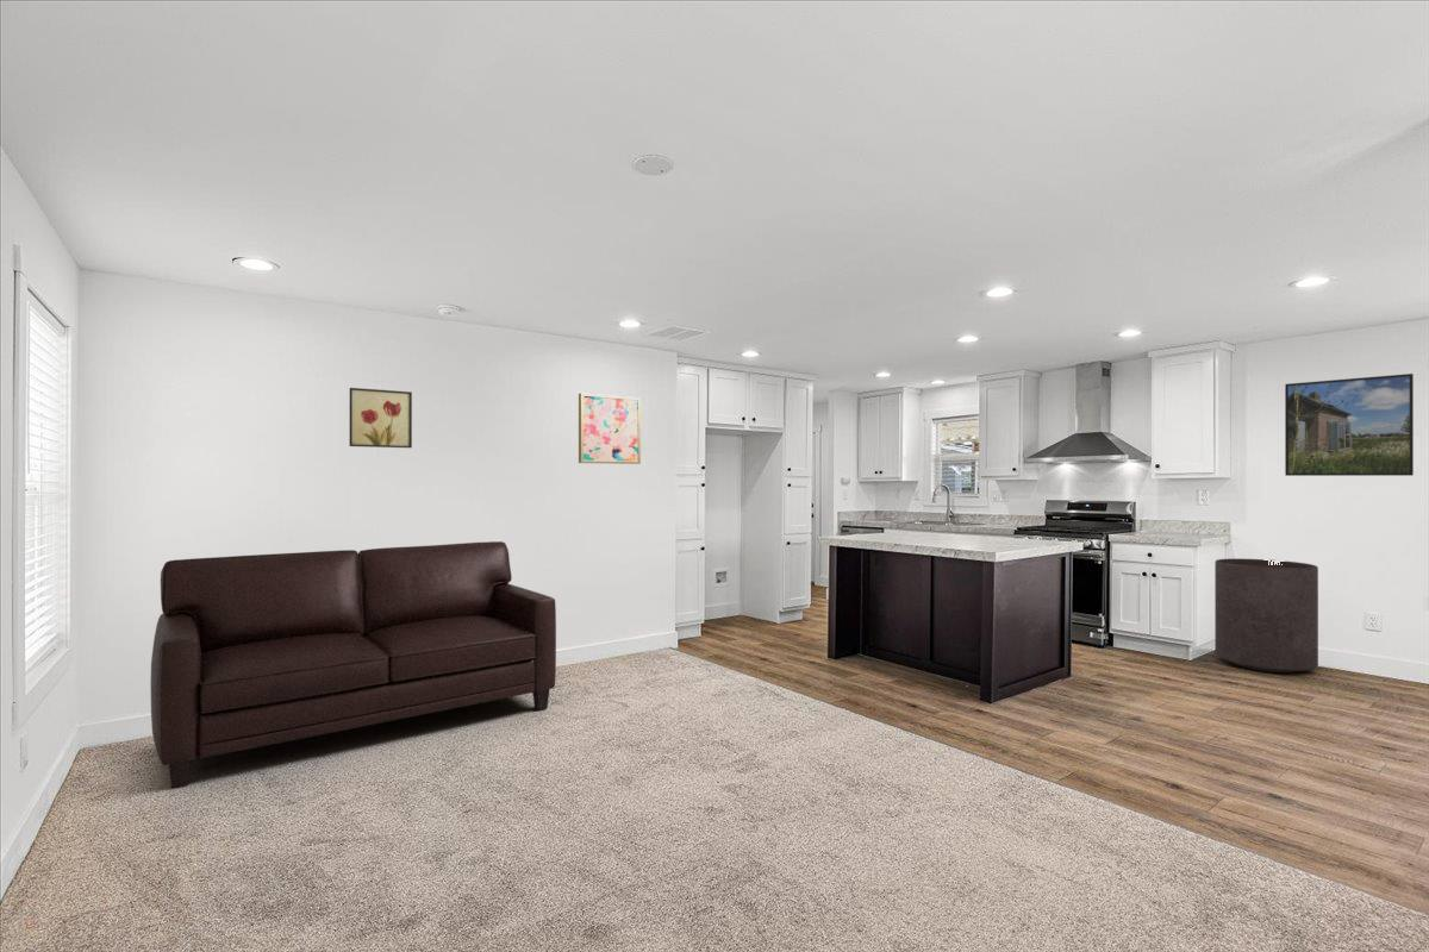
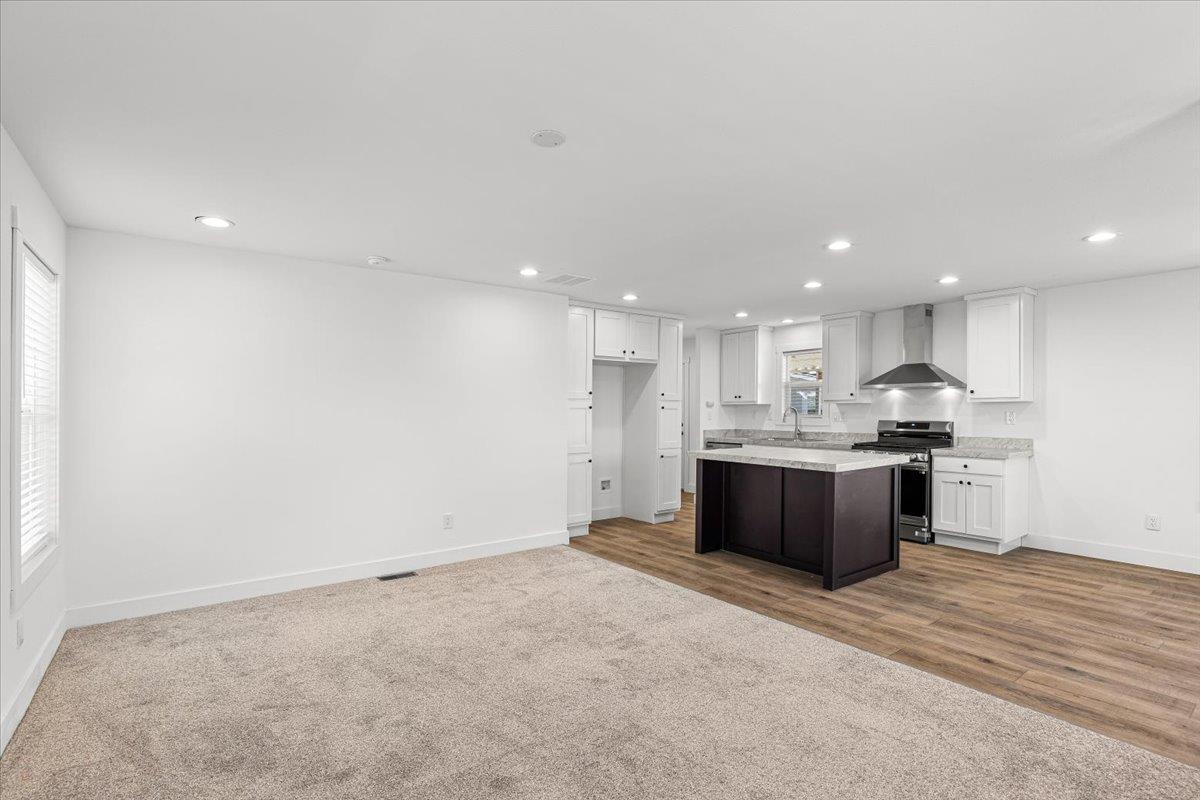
- wall art [578,392,642,465]
- sofa [149,540,557,790]
- trash can [1213,557,1319,674]
- wall art [348,387,413,449]
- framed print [1284,372,1415,477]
